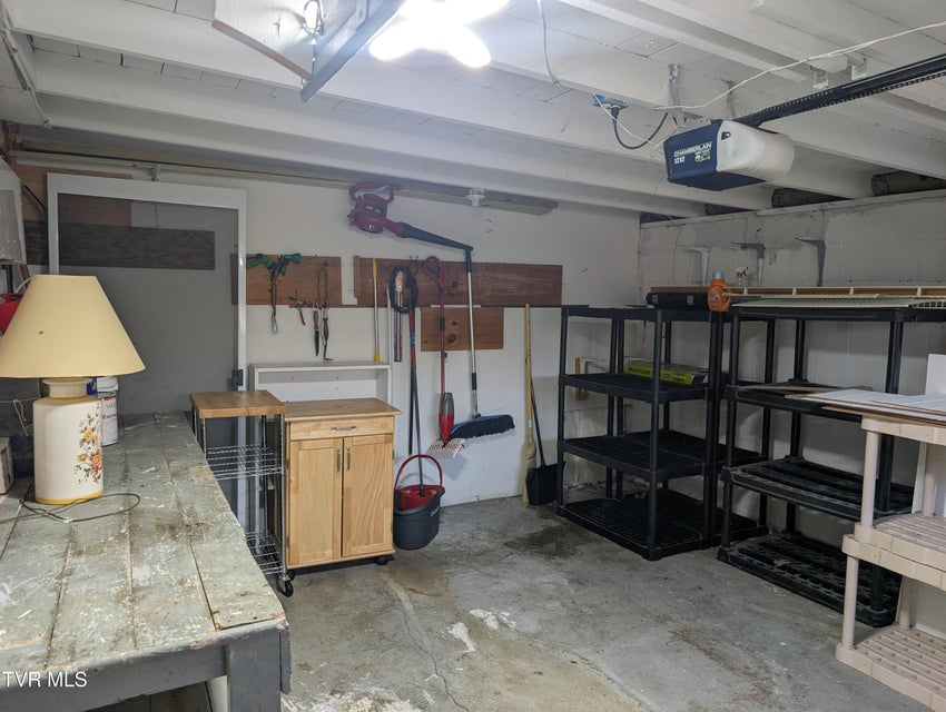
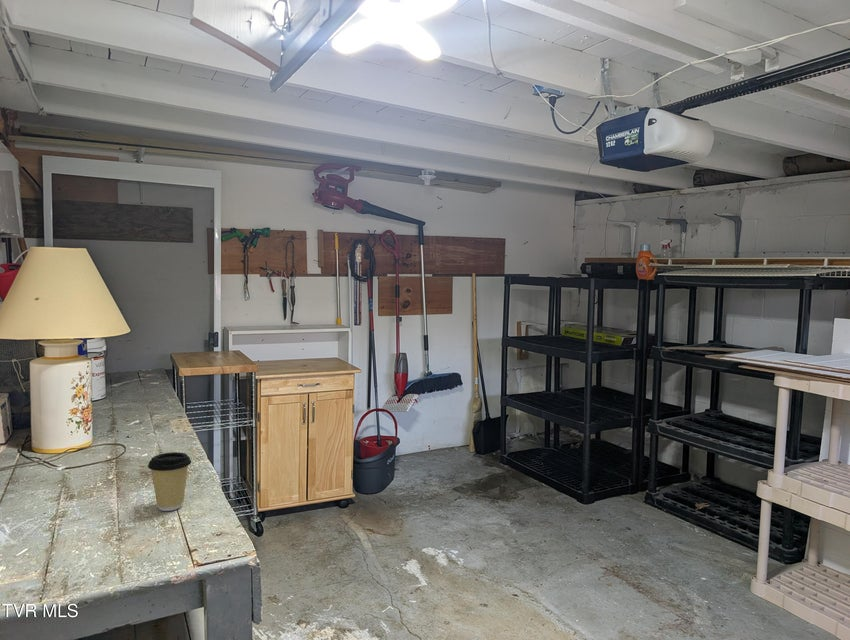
+ coffee cup [147,451,192,512]
